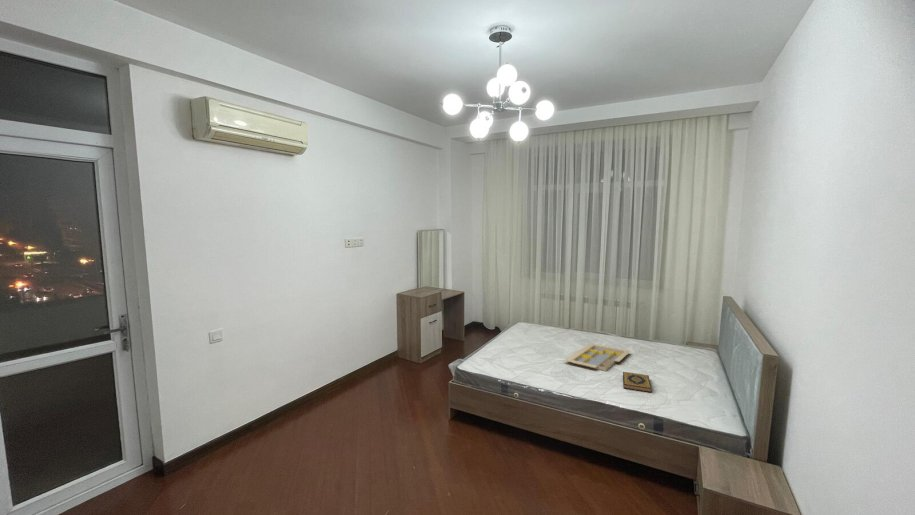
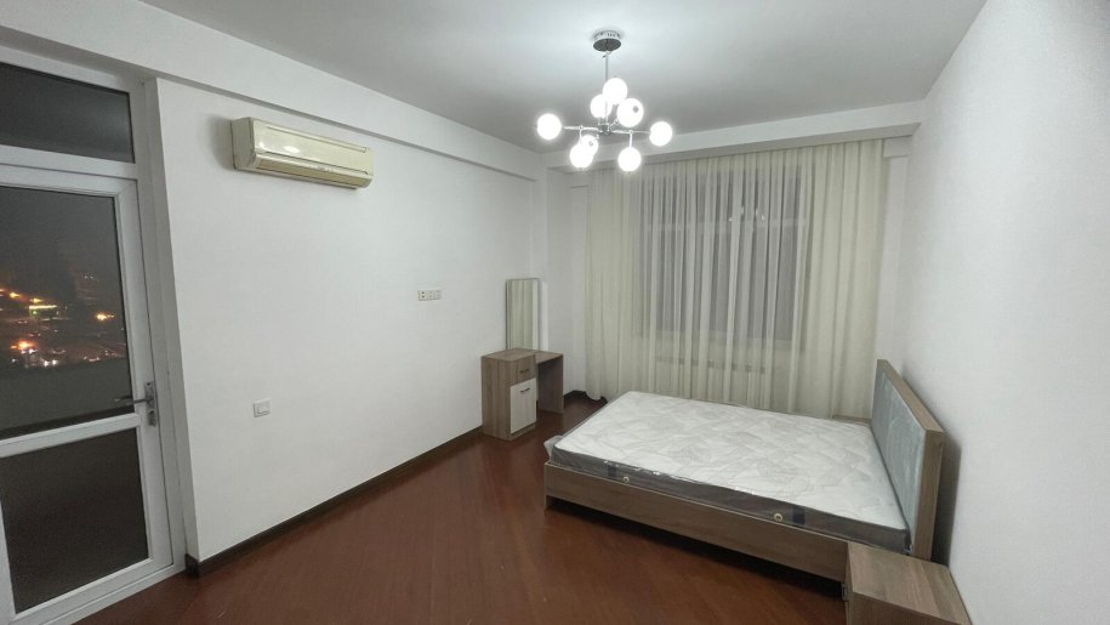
- serving tray [563,342,631,372]
- hardback book [622,371,653,393]
